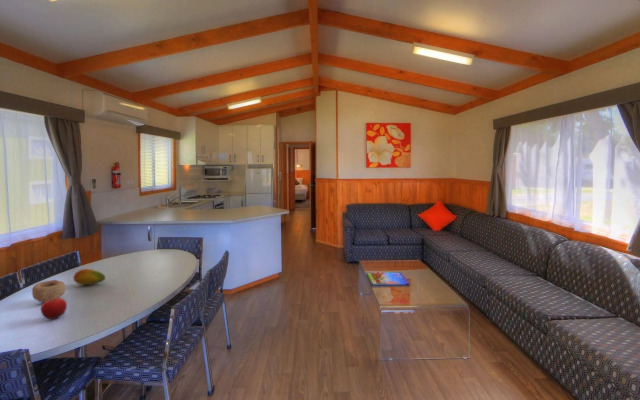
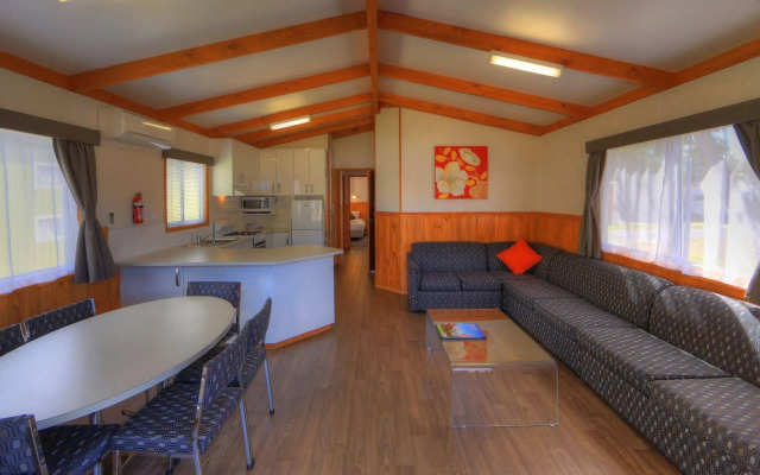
- fruit [72,268,106,286]
- bowl [31,279,67,303]
- fruit [40,297,68,320]
